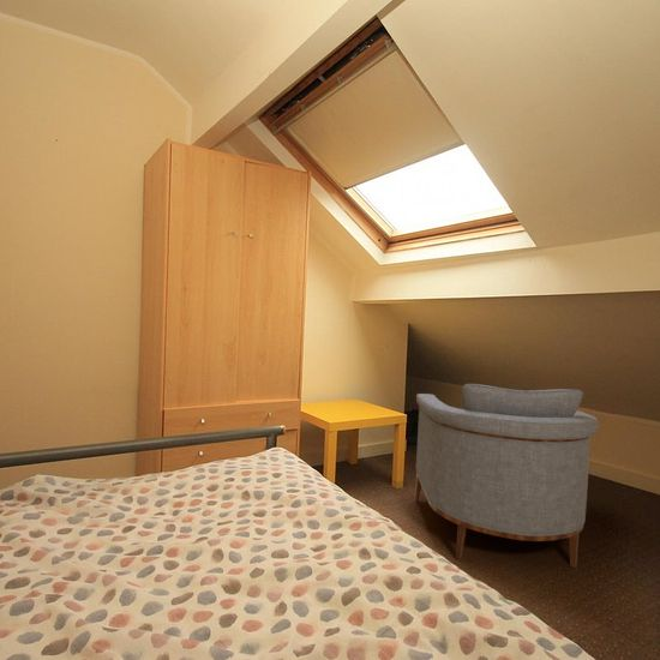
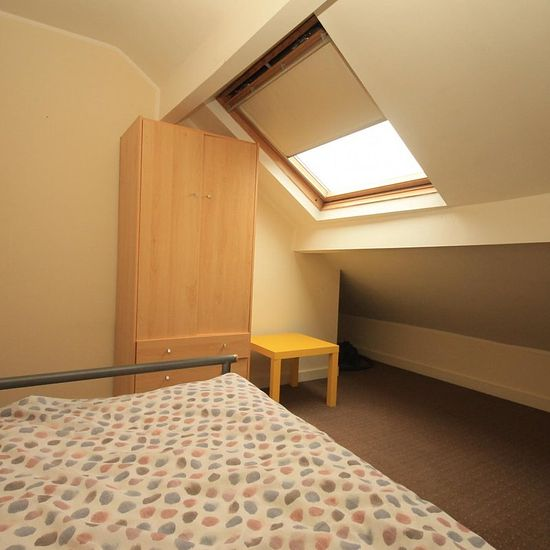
- armchair [414,383,600,569]
